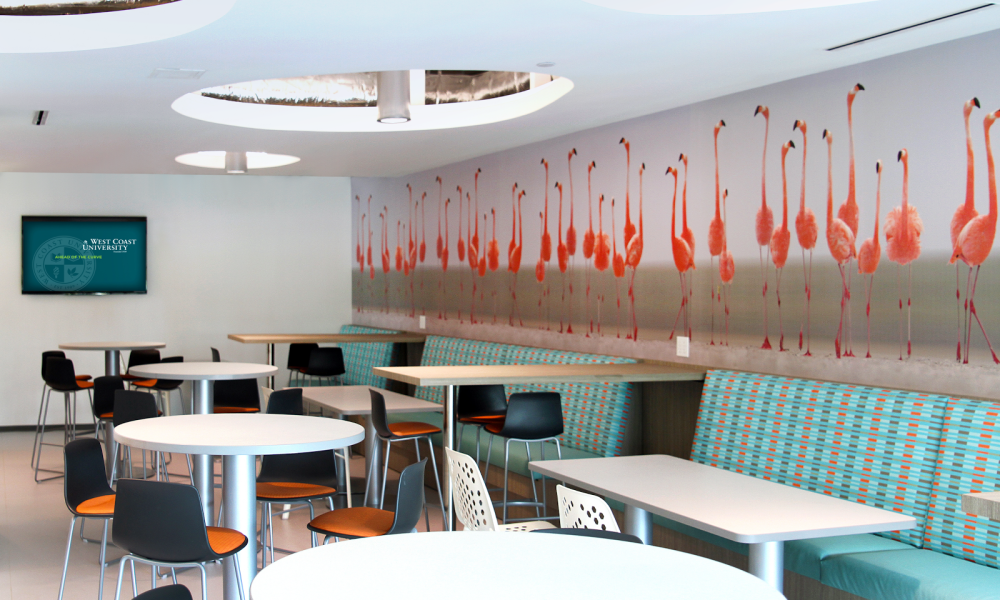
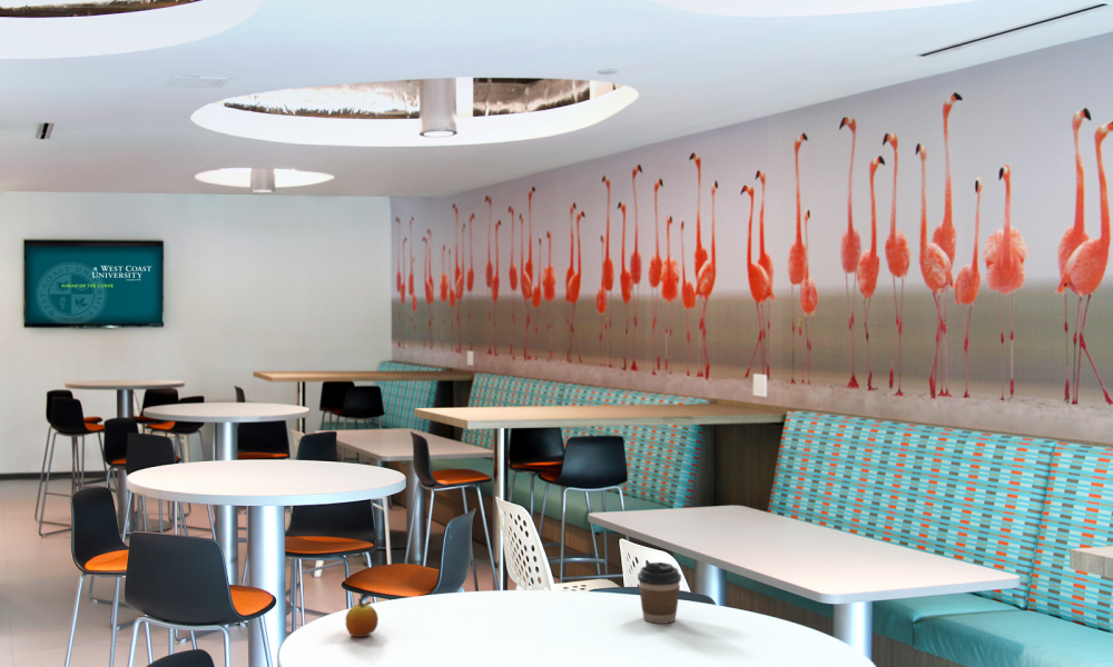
+ fruit [345,593,380,638]
+ coffee cup [637,561,682,625]
